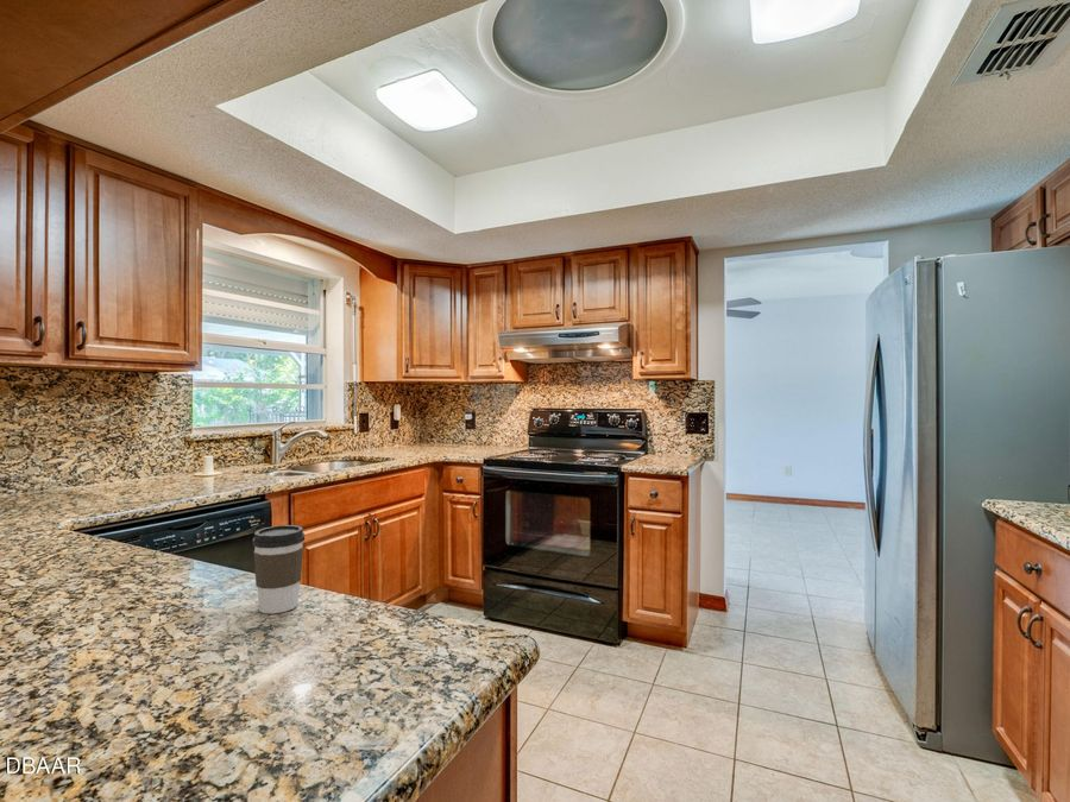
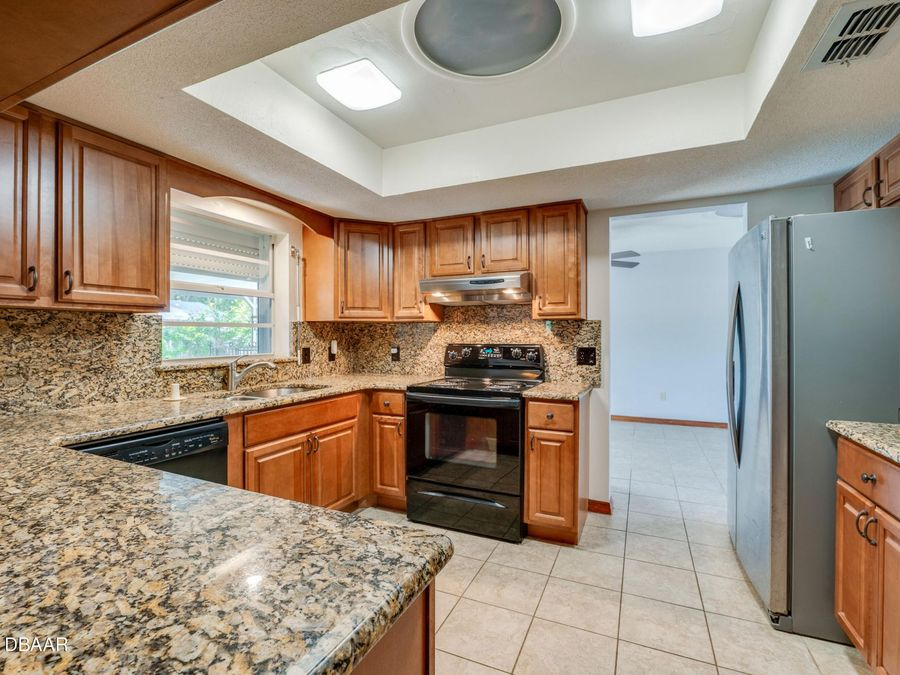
- coffee cup [251,524,306,614]
